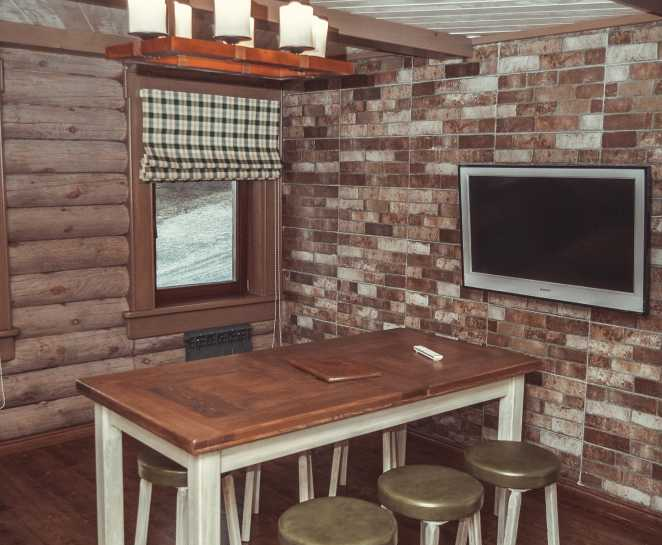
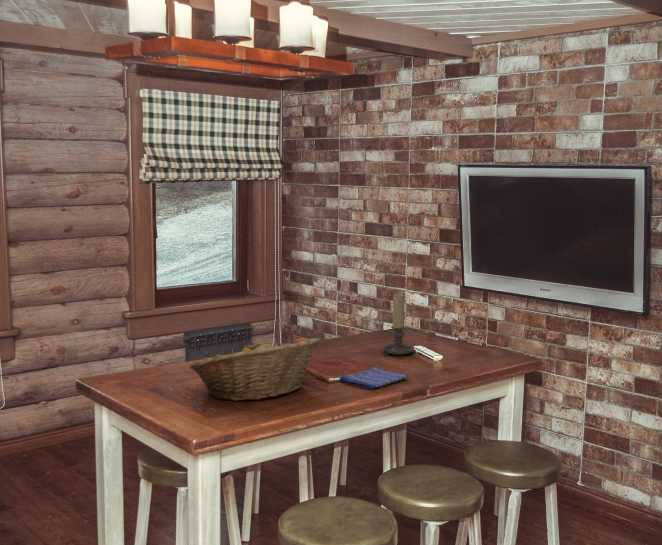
+ dish towel [338,366,409,390]
+ fruit basket [189,337,321,402]
+ candle holder [381,293,415,357]
